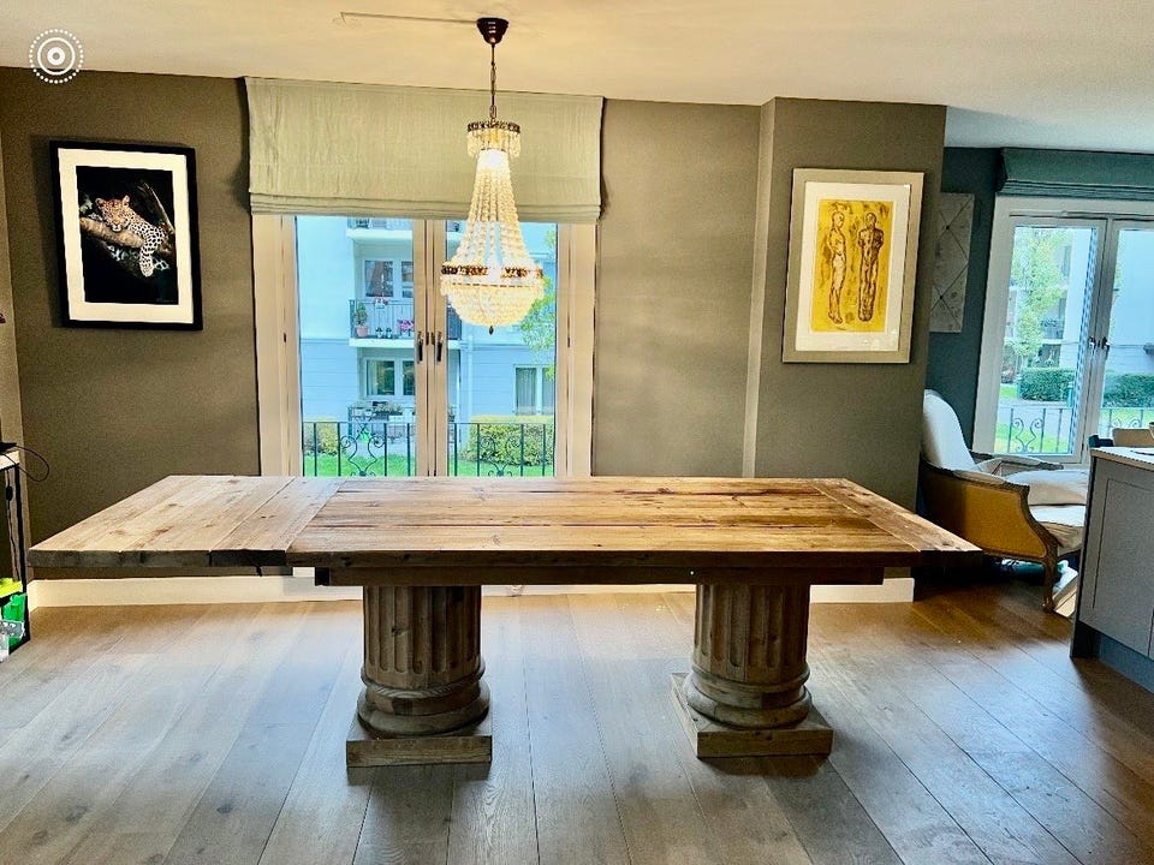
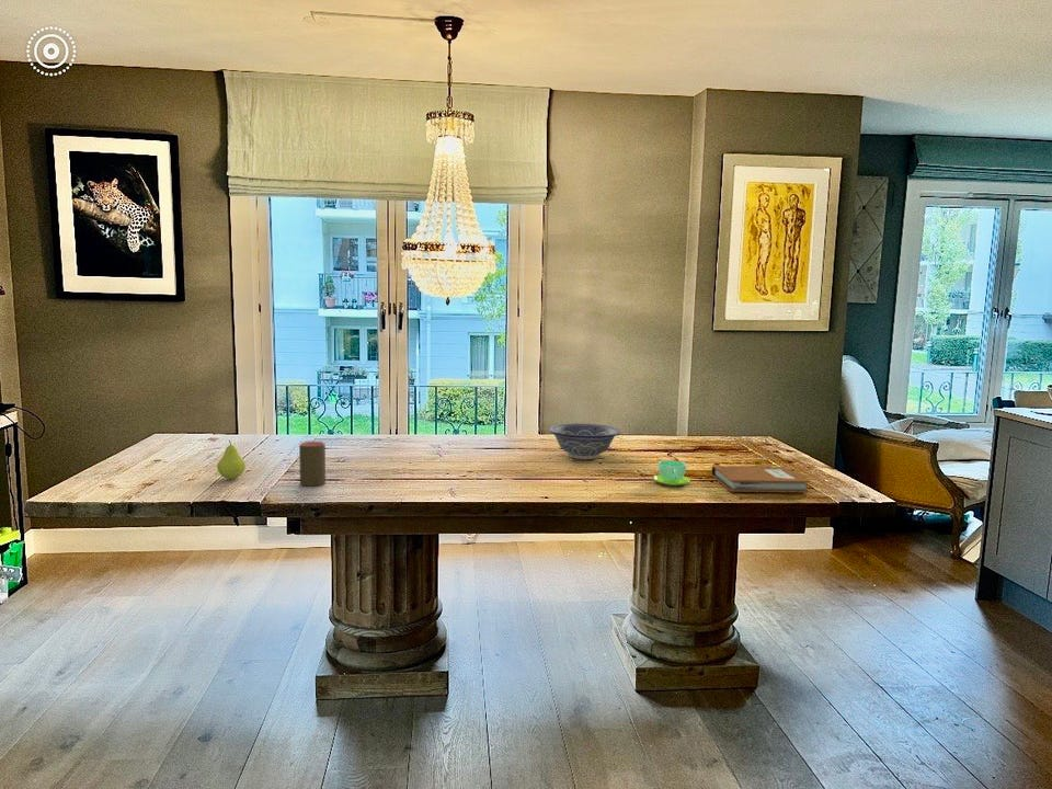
+ cup [652,459,691,487]
+ notebook [711,465,811,493]
+ cup [298,441,327,487]
+ decorative bowl [548,423,621,460]
+ fruit [216,439,247,480]
